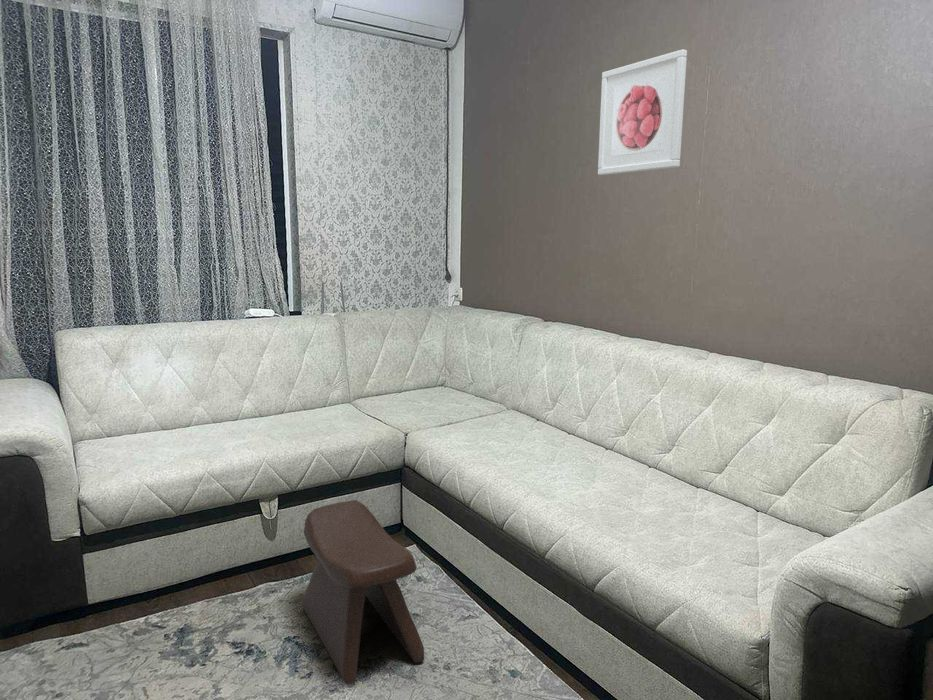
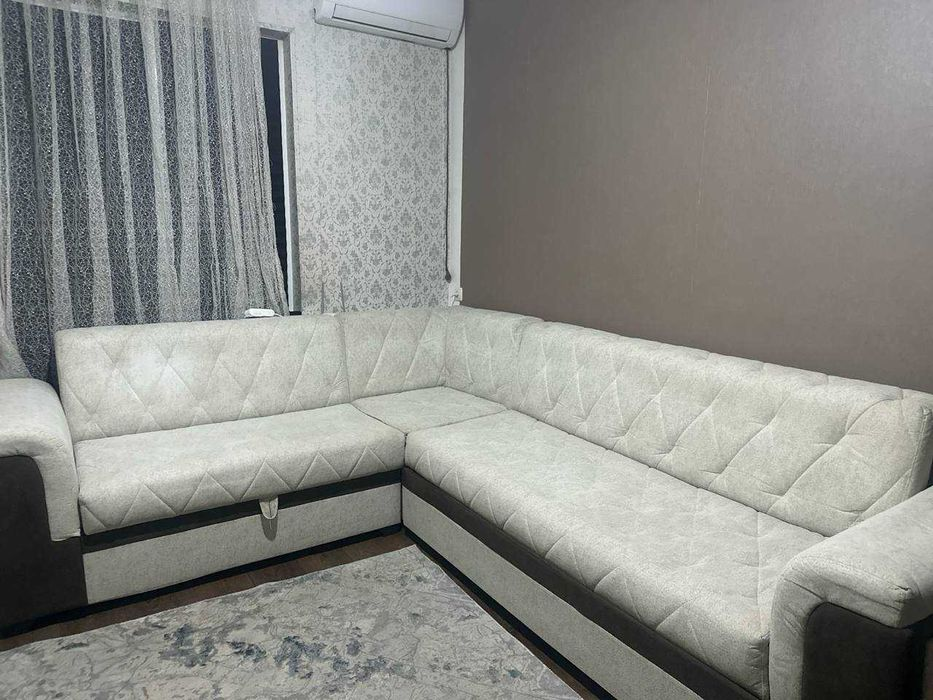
- stool [301,499,425,685]
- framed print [597,48,688,176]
